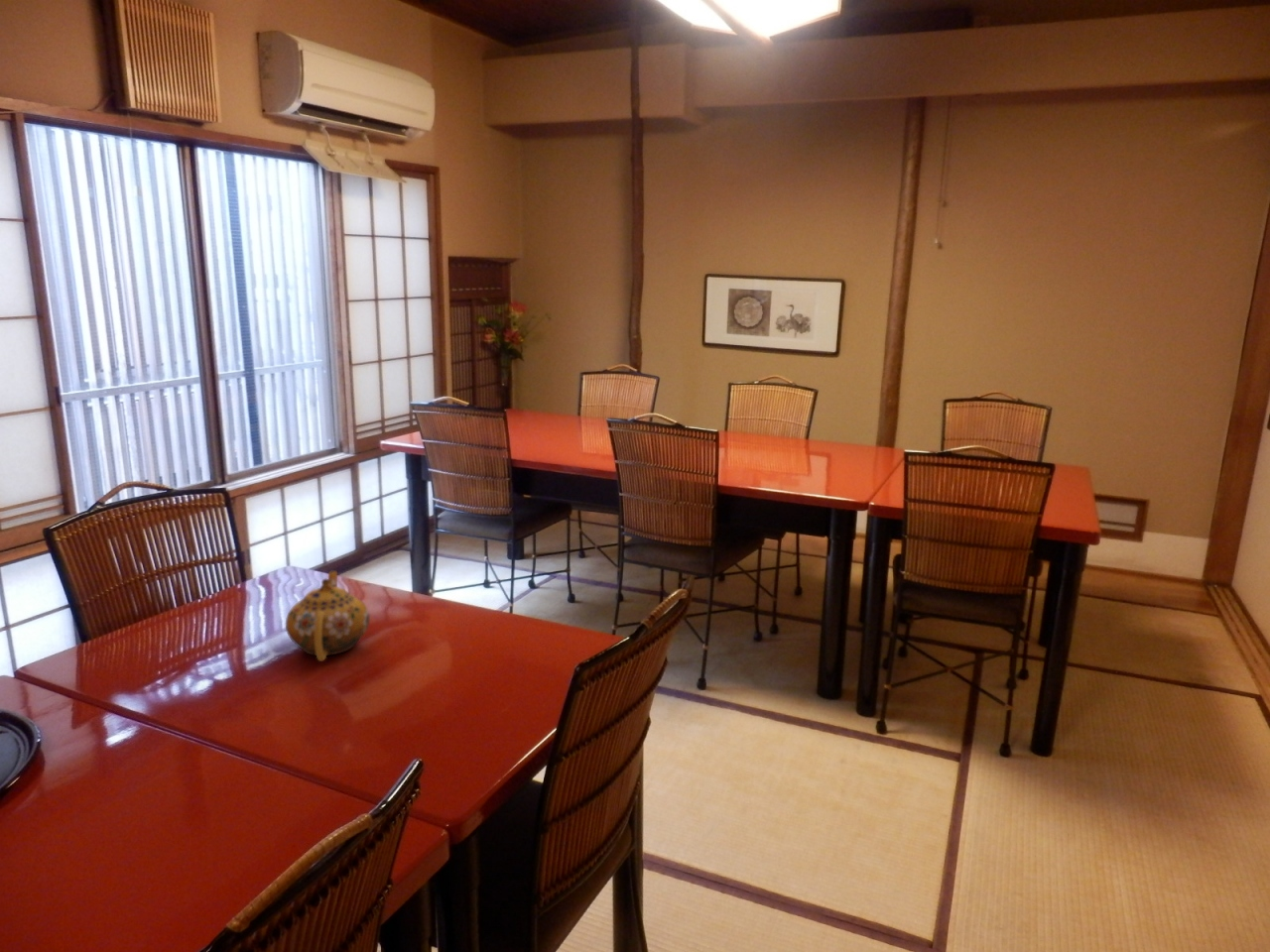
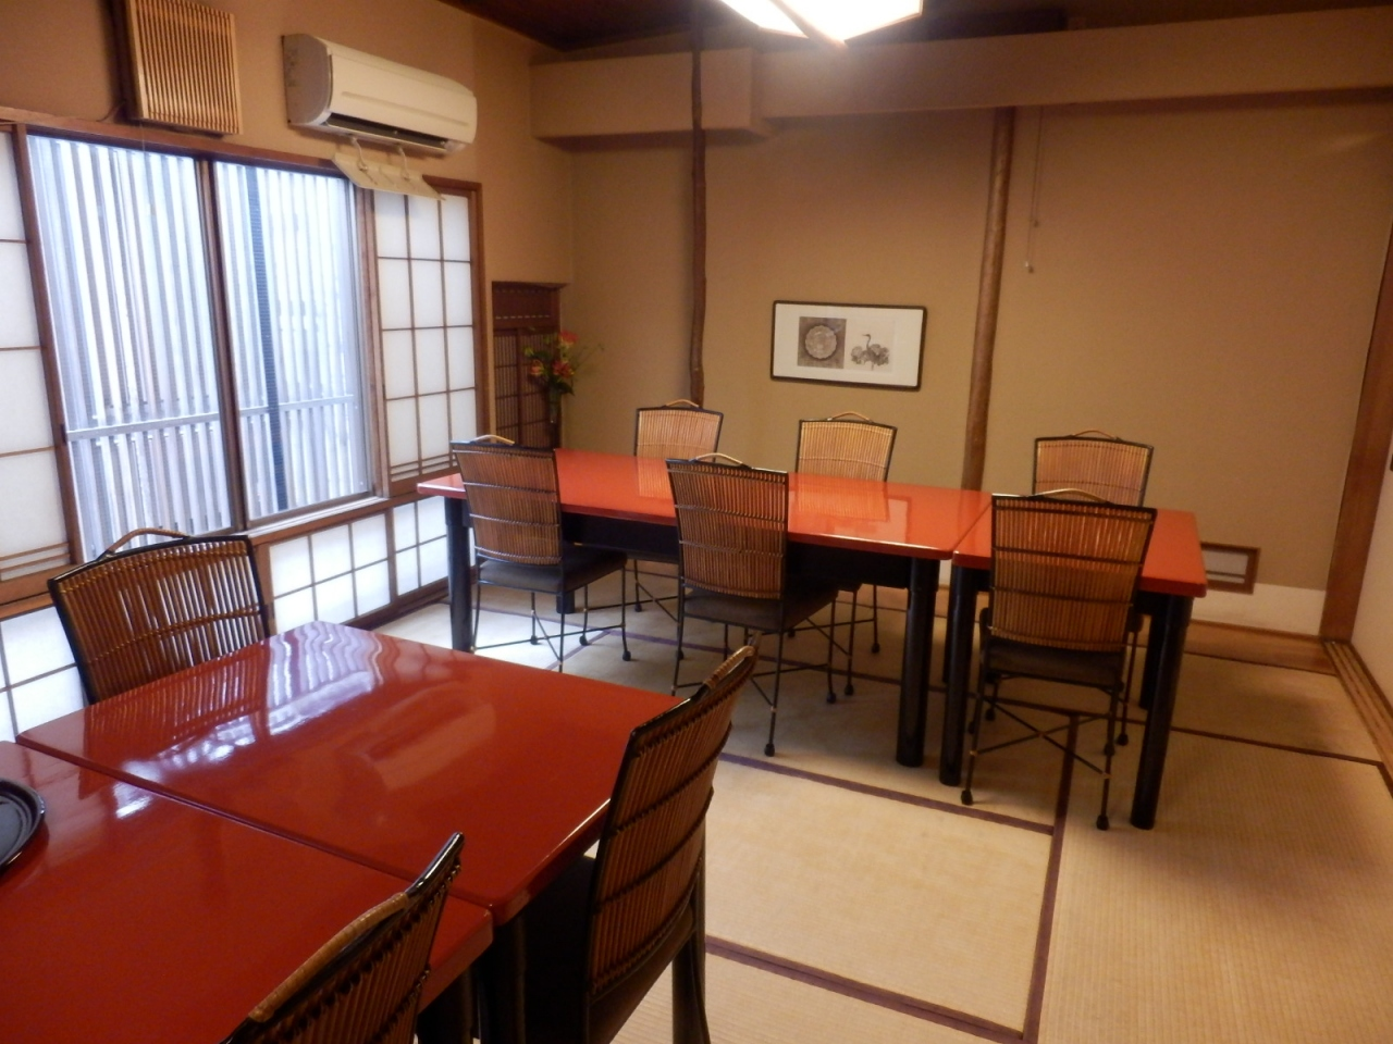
- teapot [285,569,371,662]
